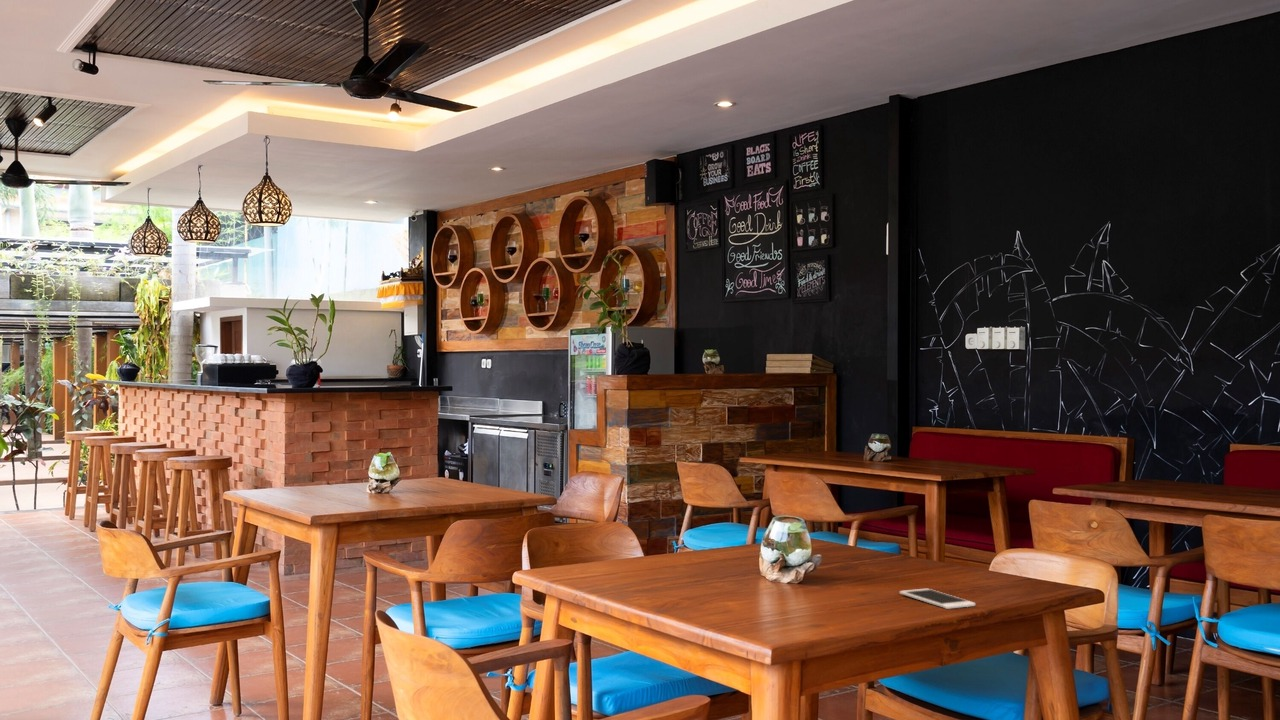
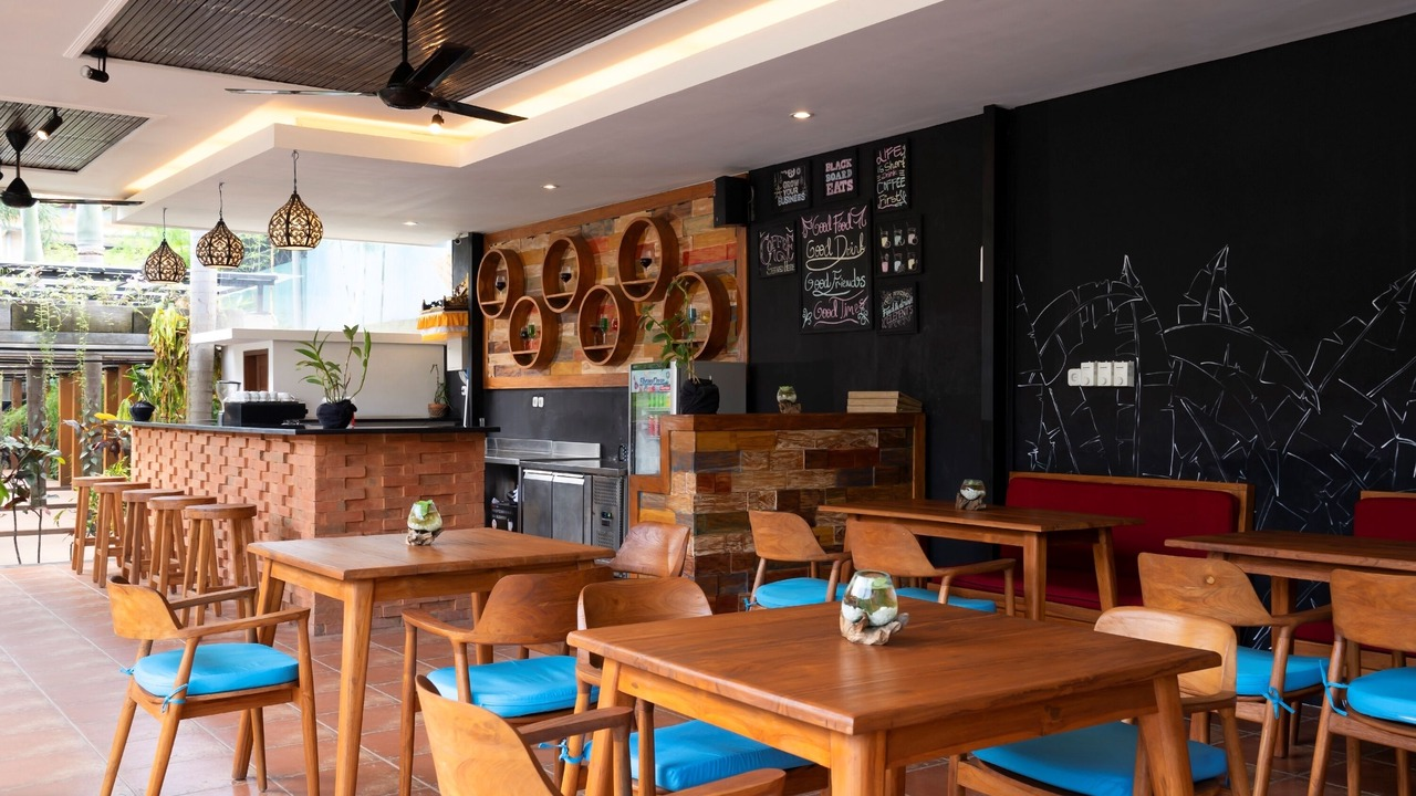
- cell phone [899,588,976,610]
